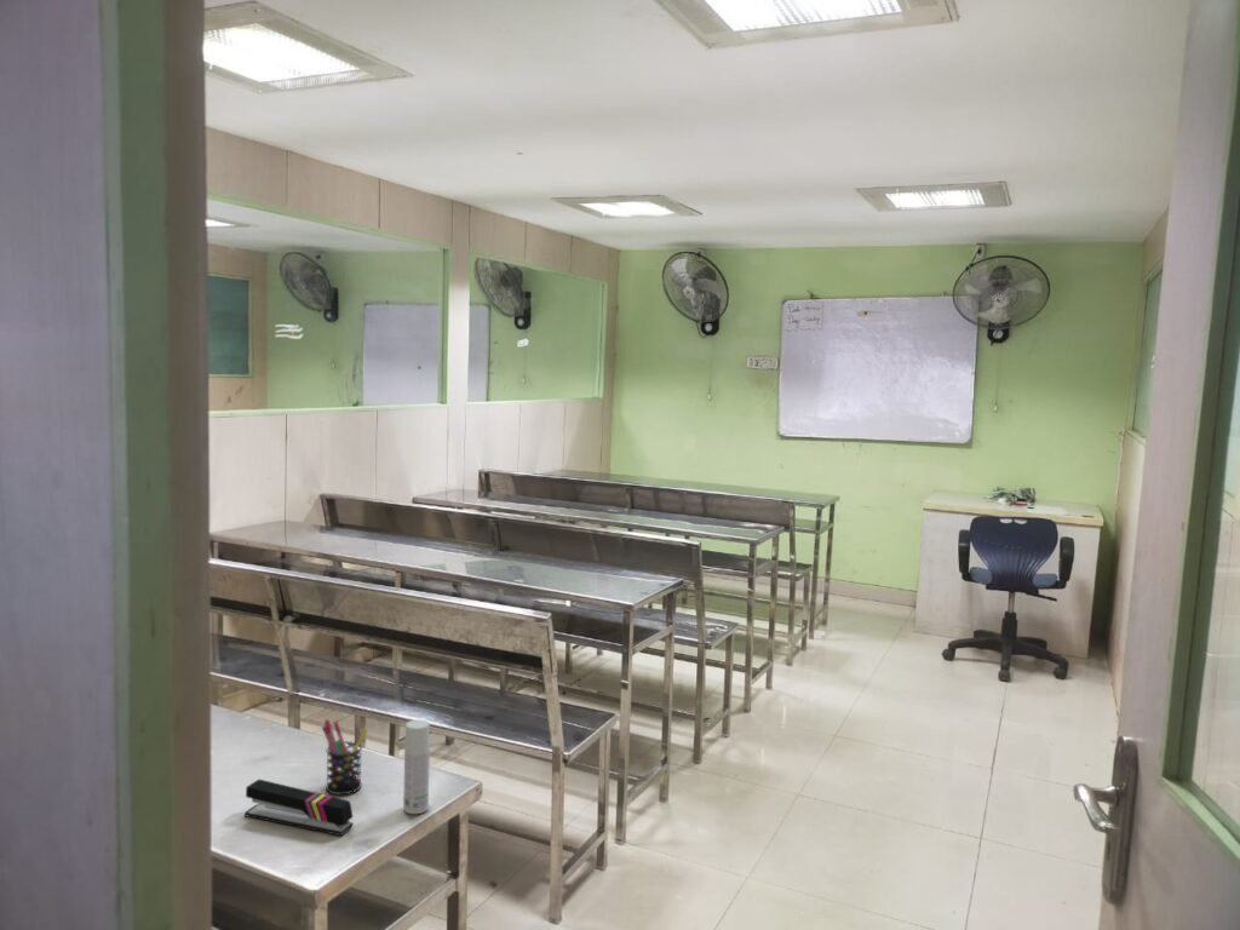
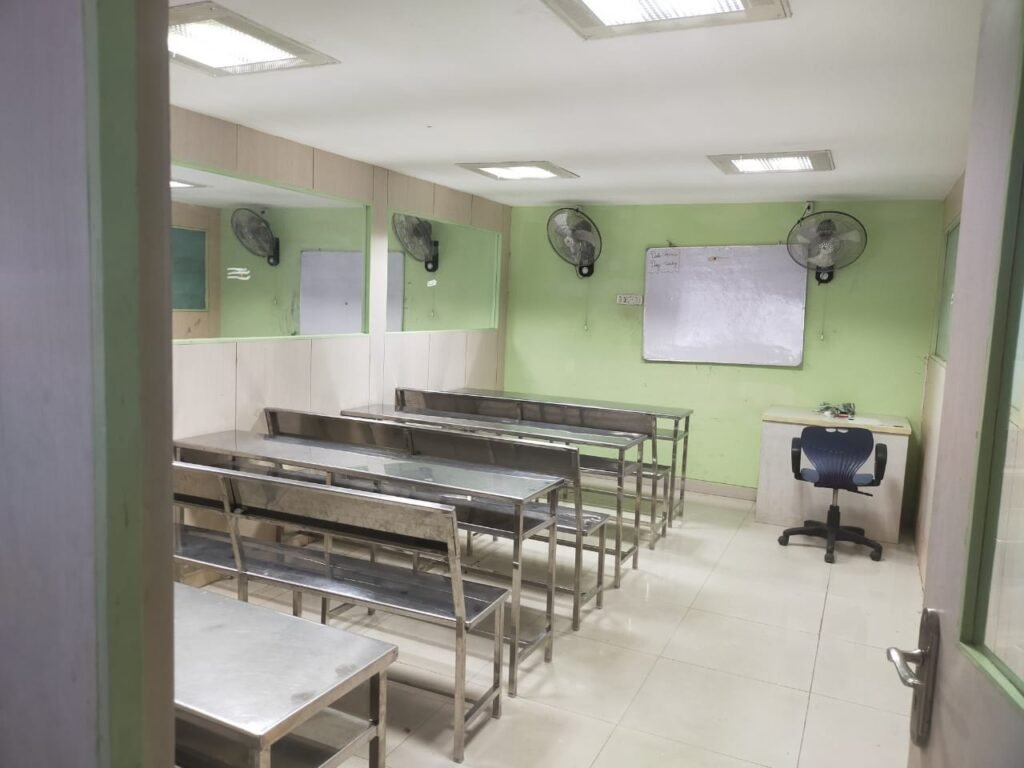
- bottle [402,718,431,815]
- pen holder [321,718,369,796]
- stapler [243,779,354,837]
